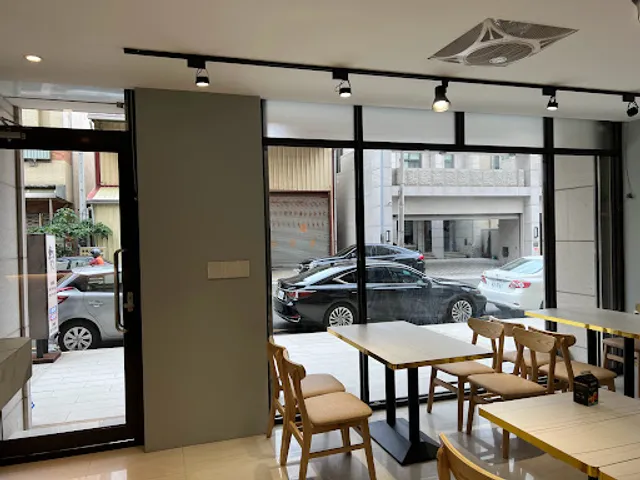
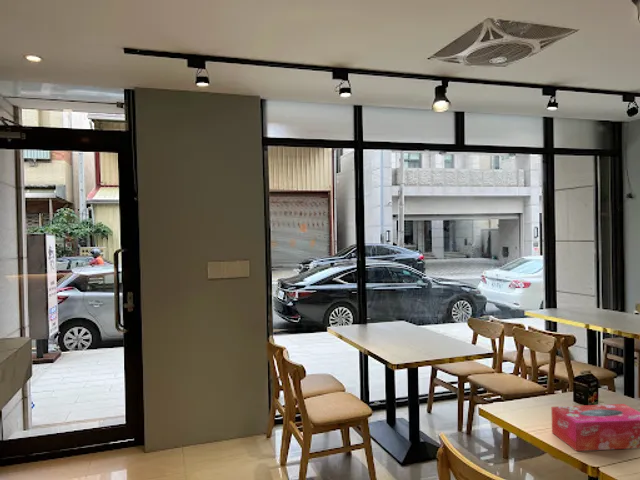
+ tissue box [551,403,640,452]
